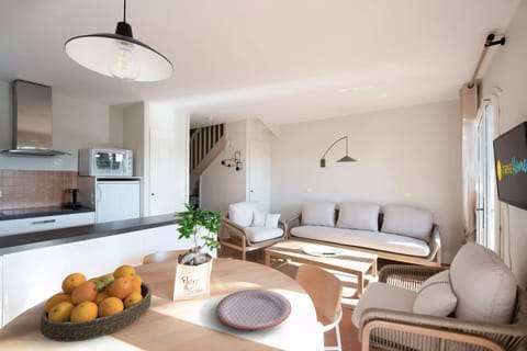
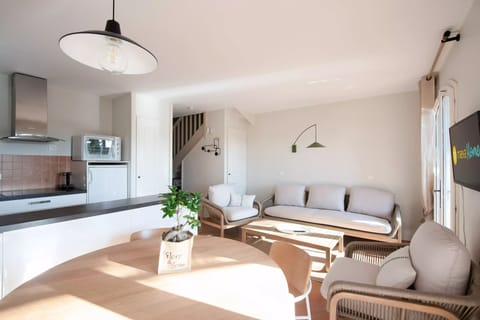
- fruit bowl [40,264,153,342]
- plate [215,288,293,331]
